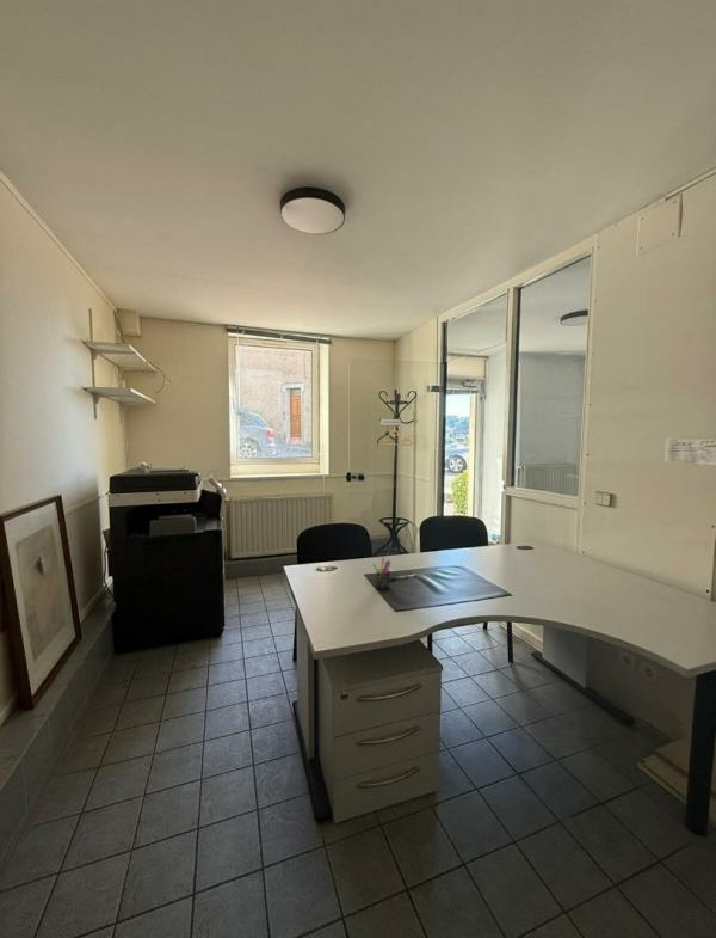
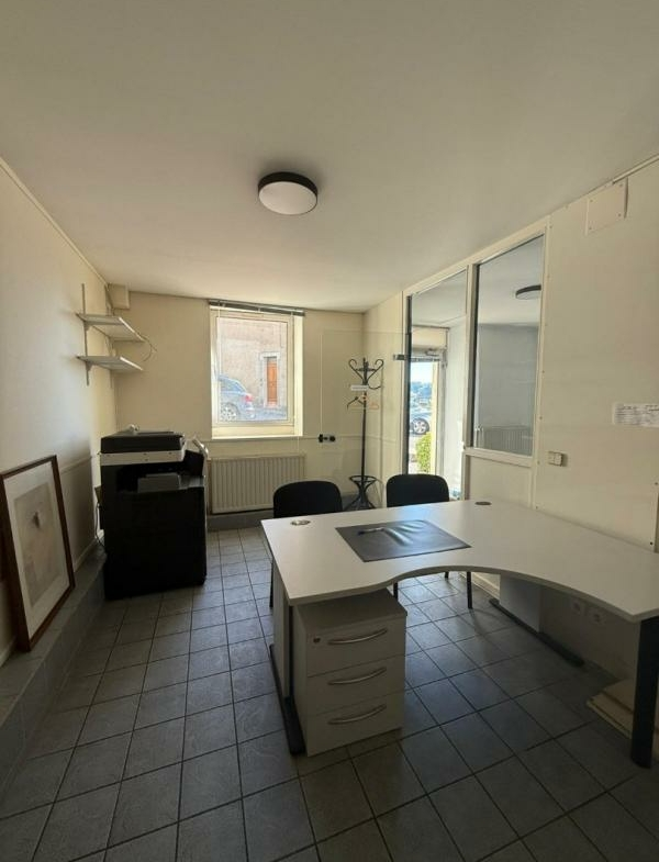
- pen holder [371,557,393,591]
